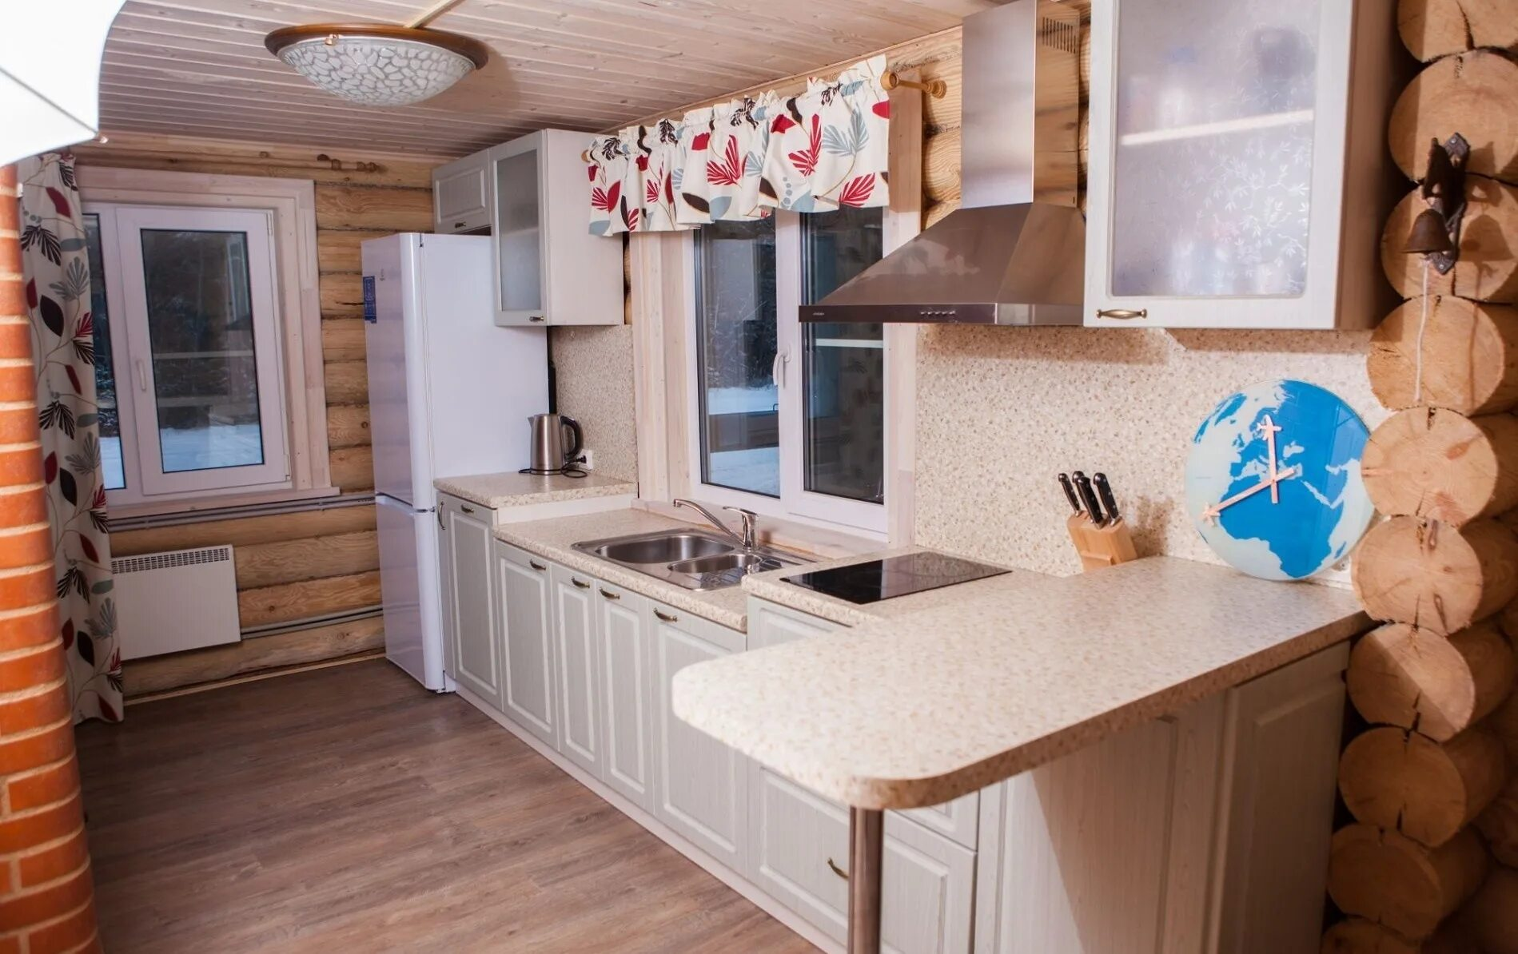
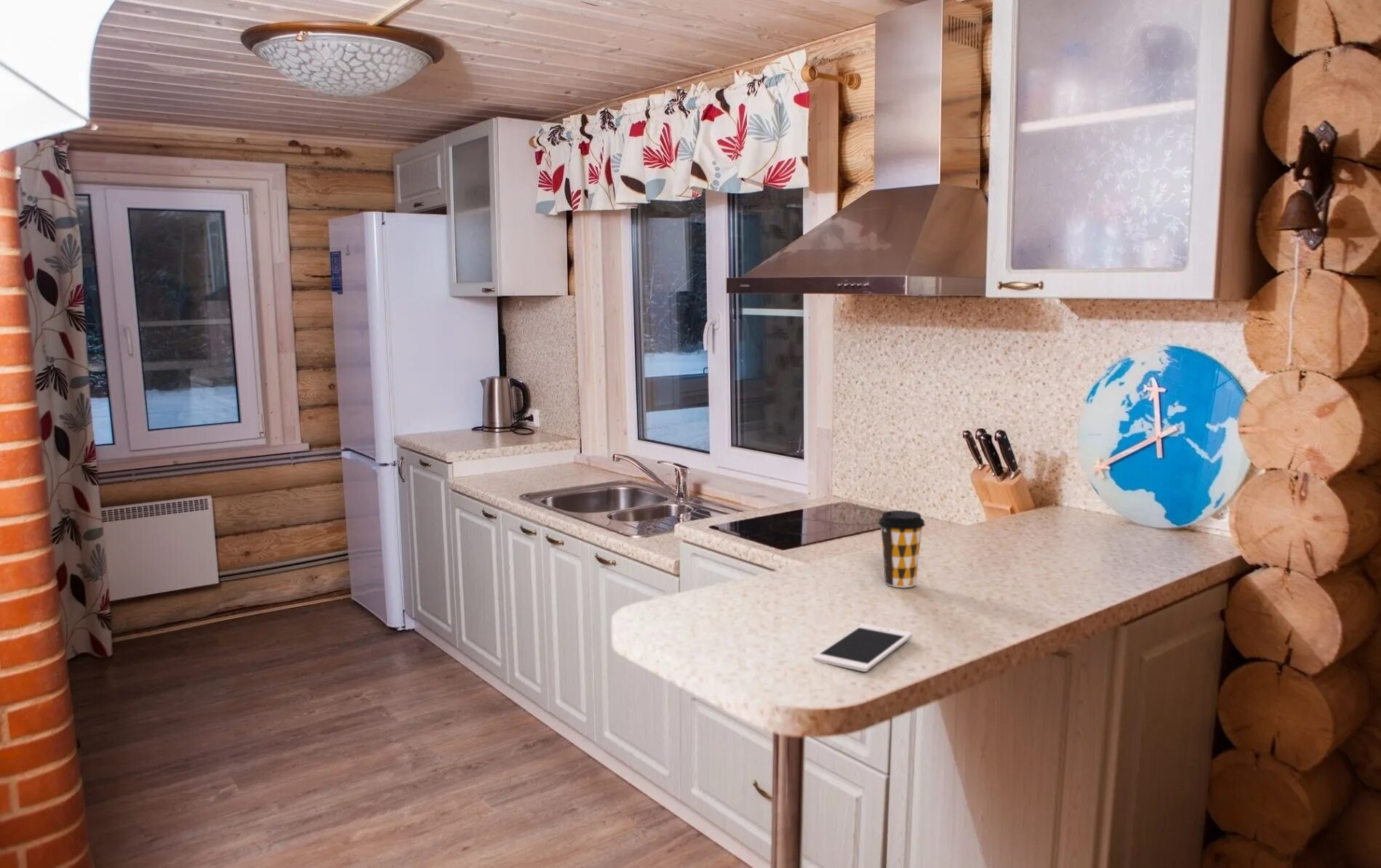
+ coffee cup [878,510,926,588]
+ cell phone [812,623,913,672]
